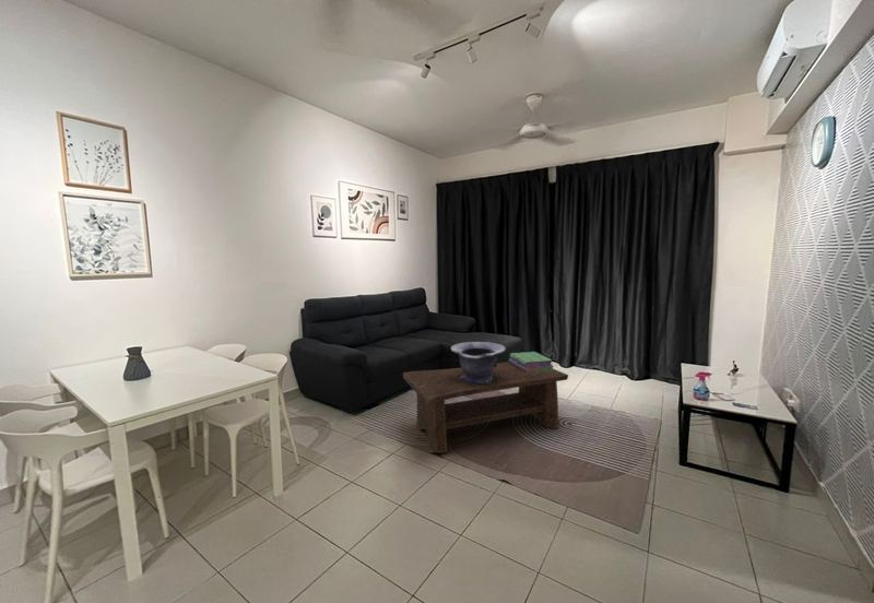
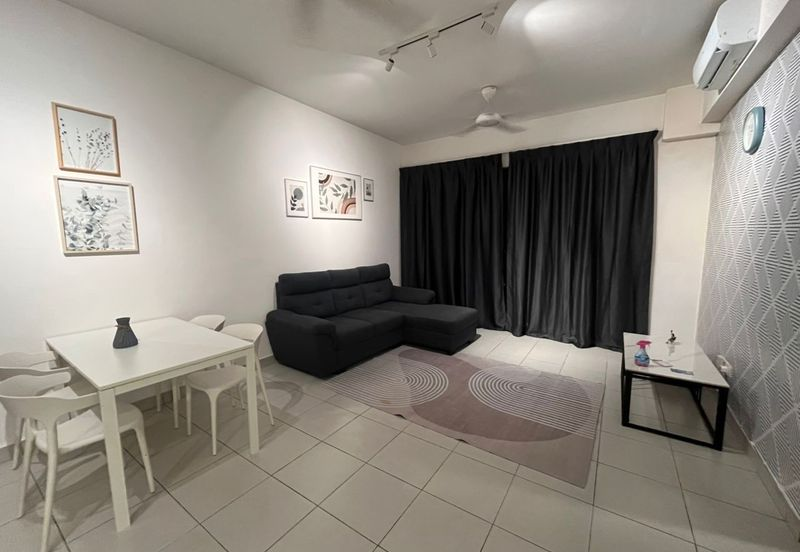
- coffee table [402,360,569,454]
- stack of books [508,351,555,373]
- decorative bowl [450,341,507,385]
